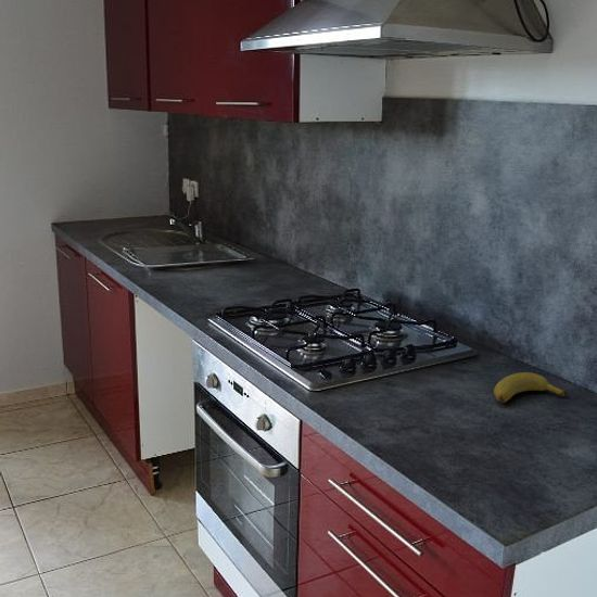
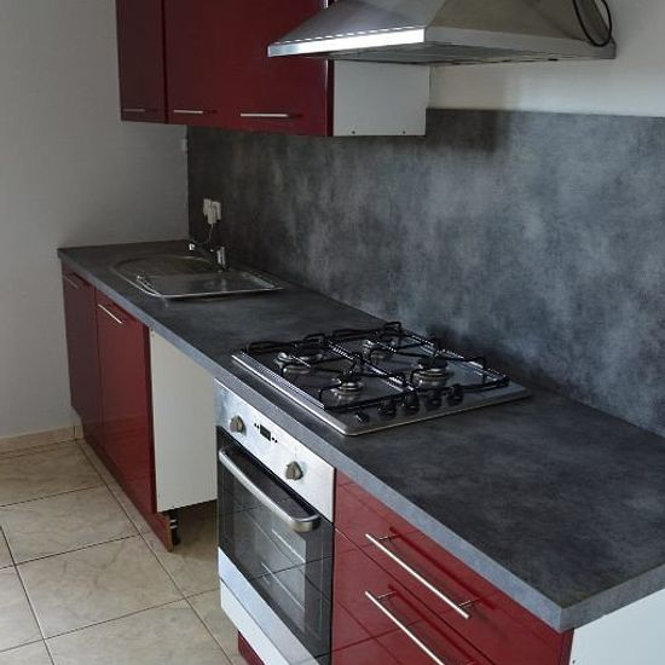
- banana [493,371,568,404]
